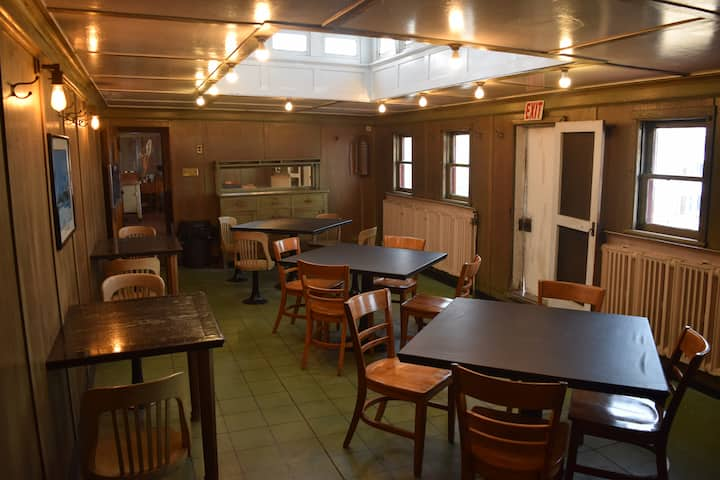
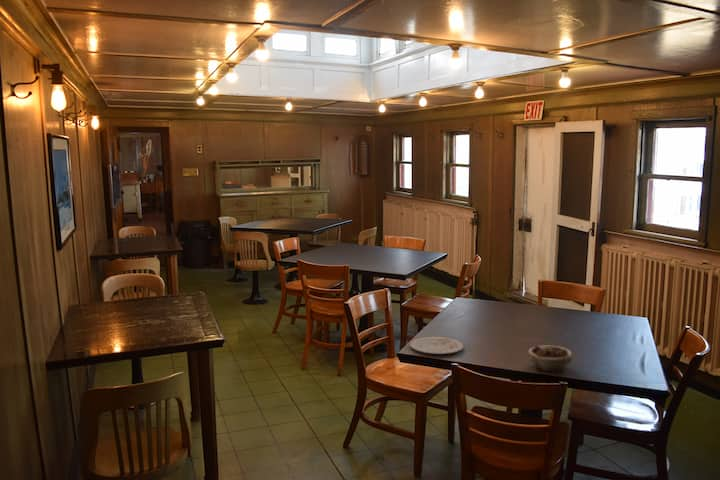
+ succulent planter [528,345,573,372]
+ plate [409,336,464,355]
